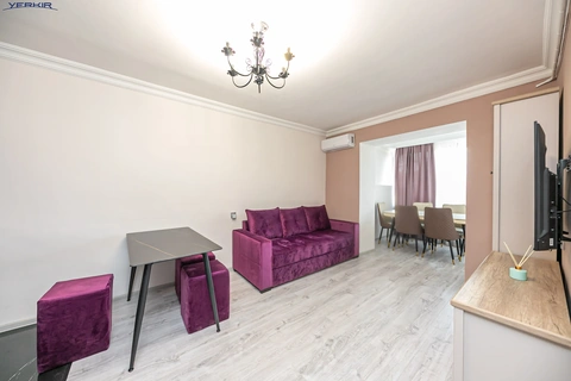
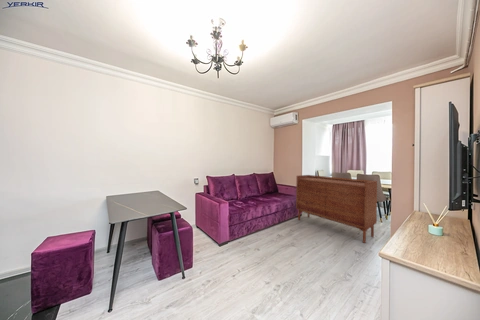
+ sideboard [295,174,378,244]
